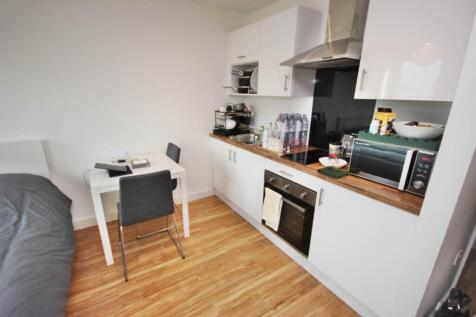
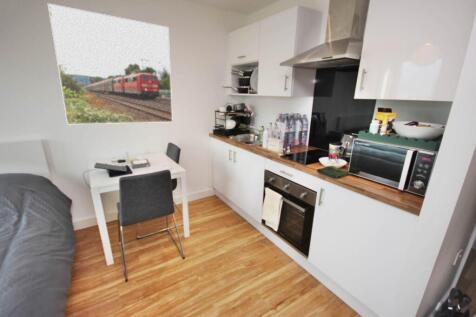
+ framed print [47,2,173,125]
